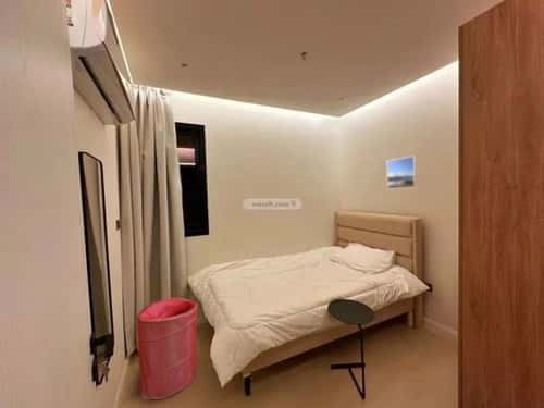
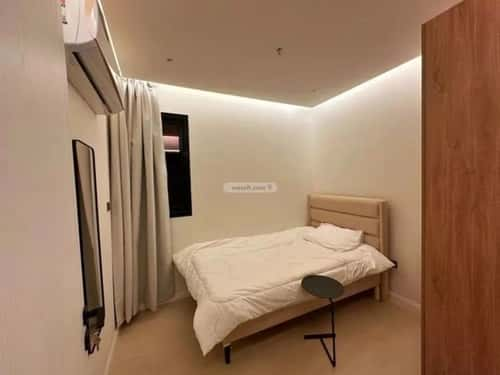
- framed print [386,154,418,190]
- laundry hamper [136,297,199,400]
